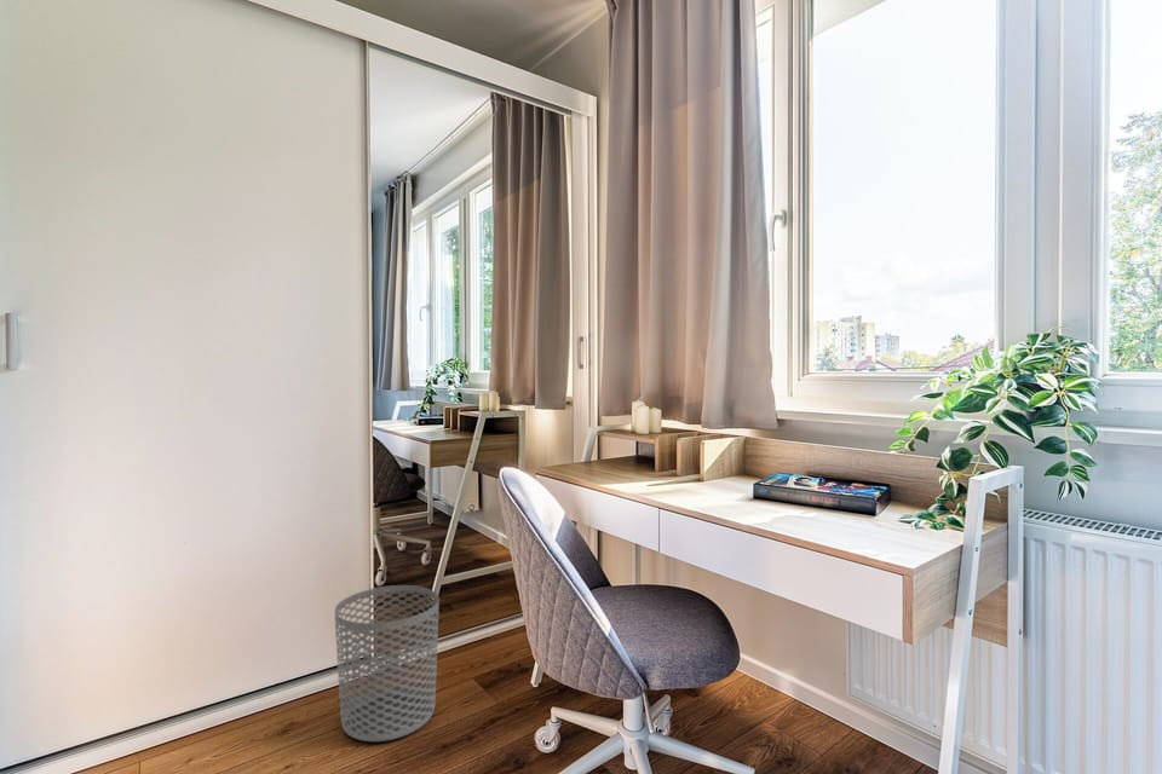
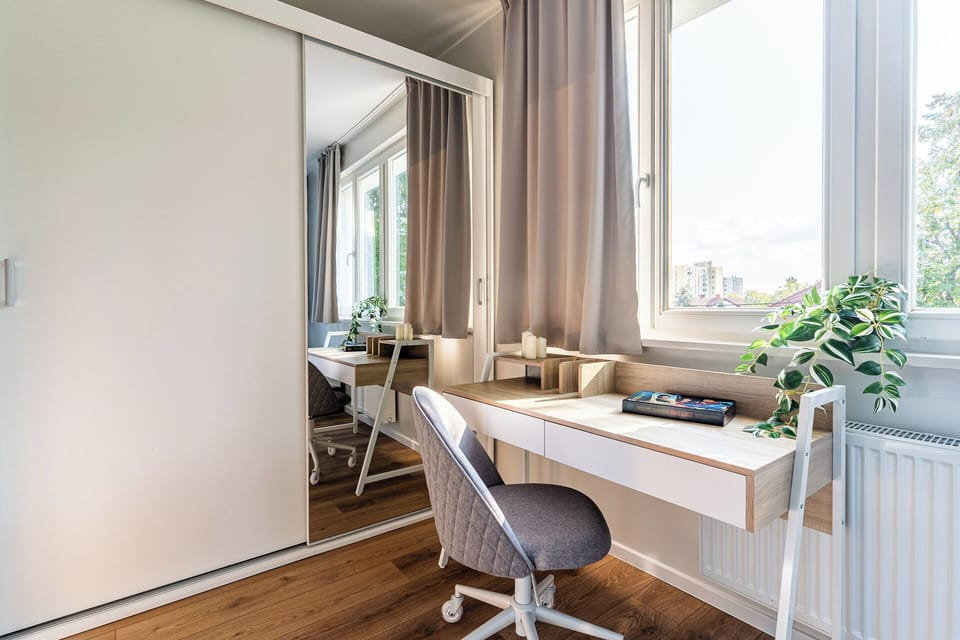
- waste bin [334,584,441,743]
